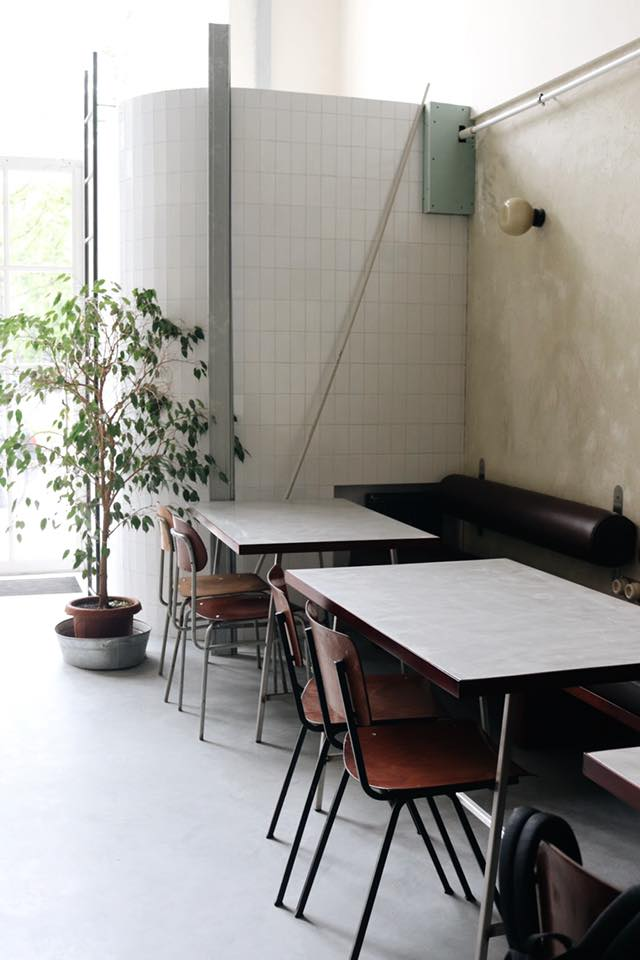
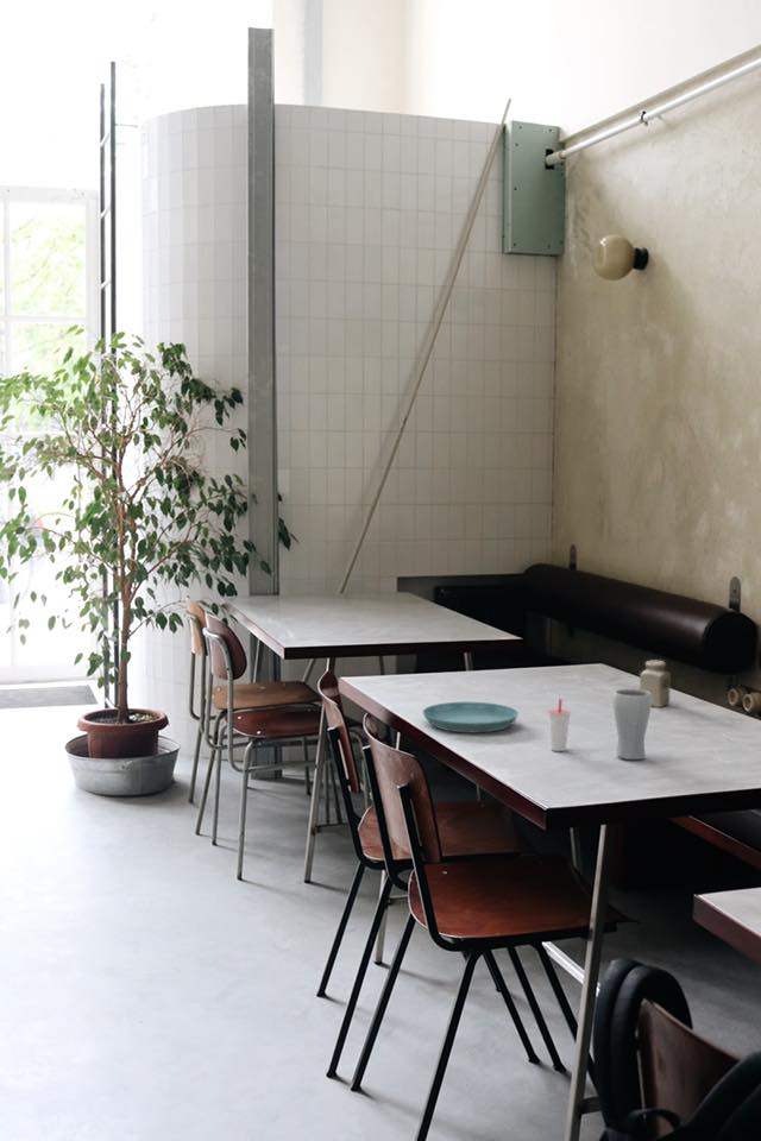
+ cup [546,698,572,752]
+ saucer [422,701,520,733]
+ salt shaker [639,660,672,708]
+ drinking glass [612,688,653,761]
